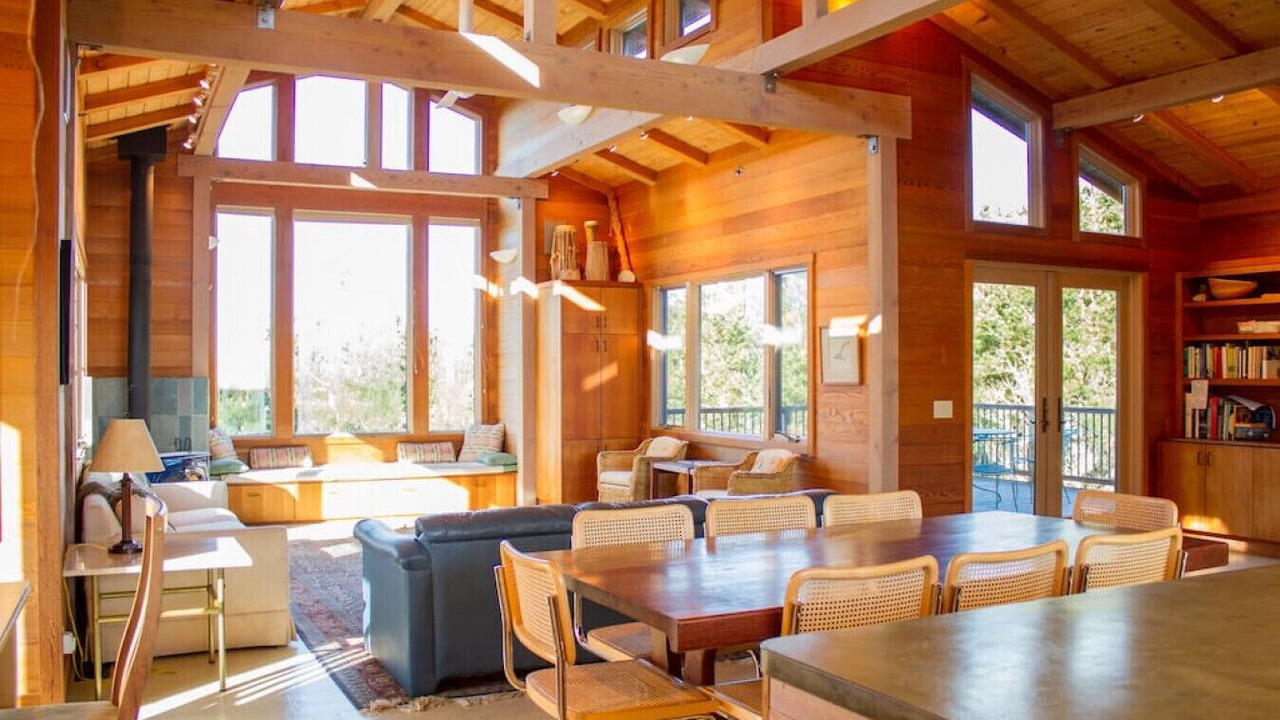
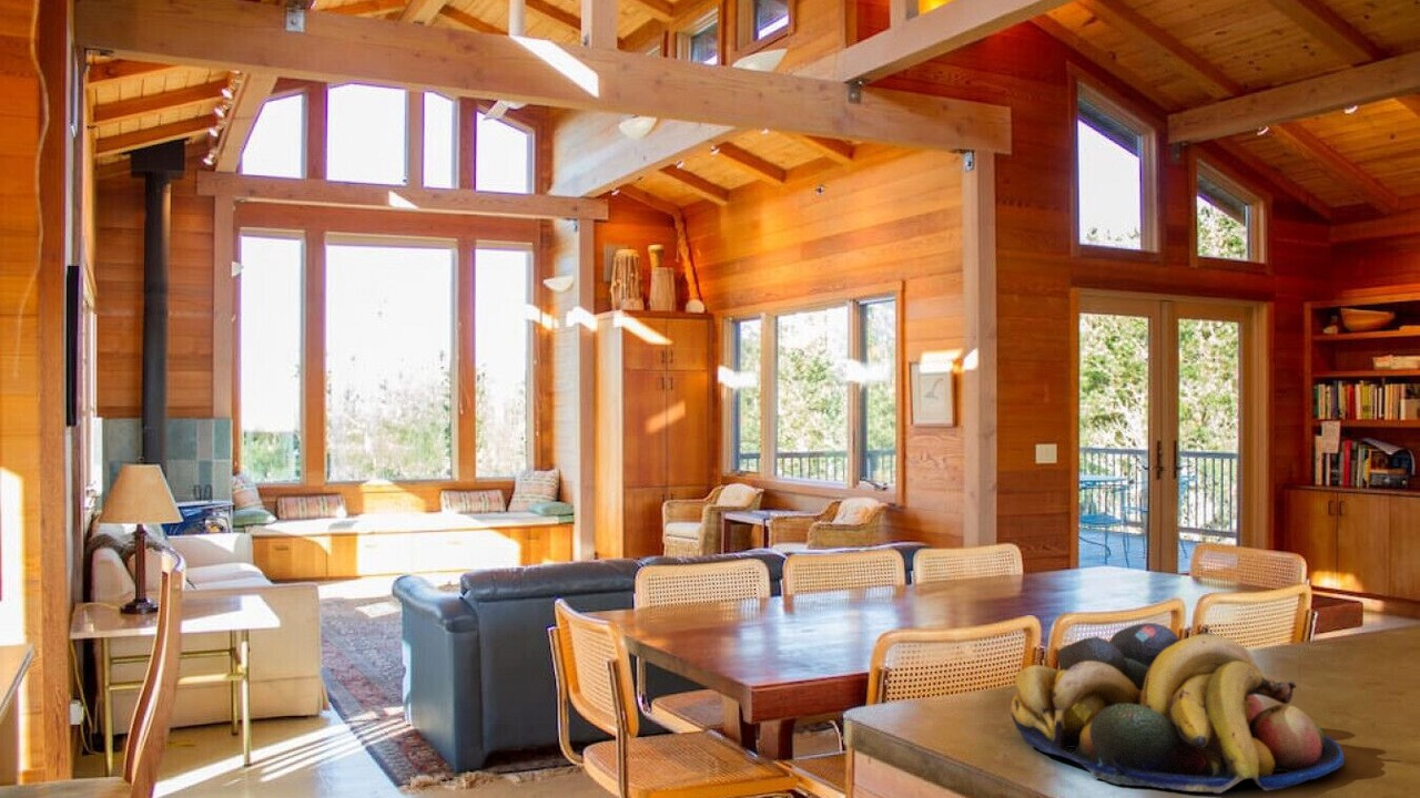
+ fruit bowl [1010,622,1346,795]
